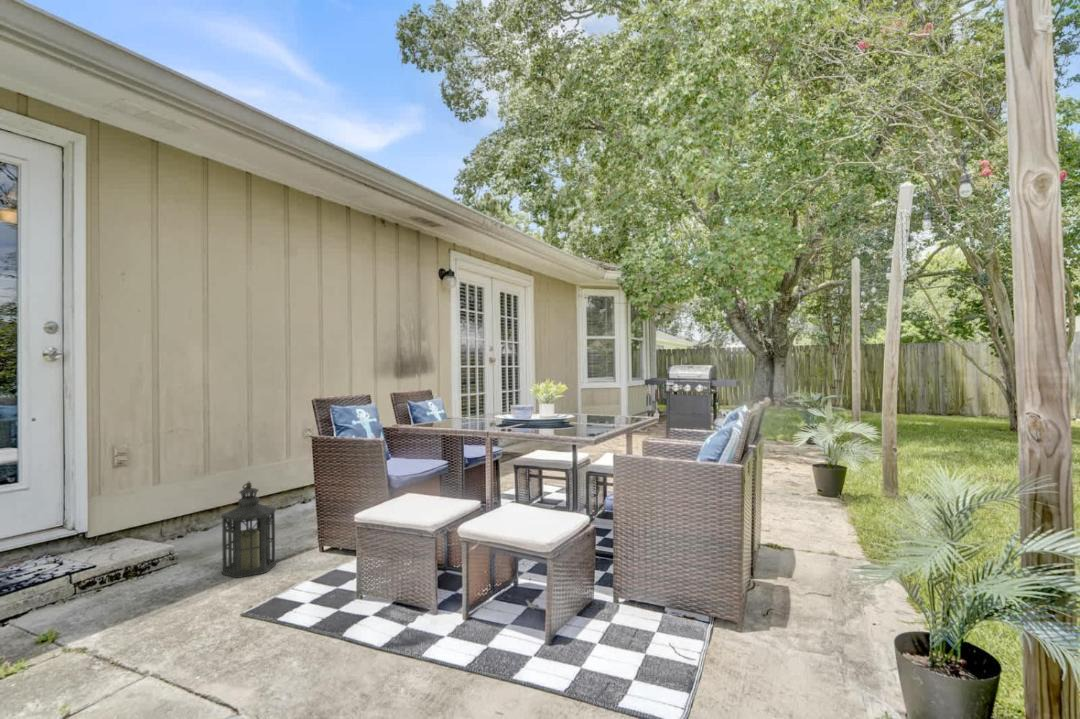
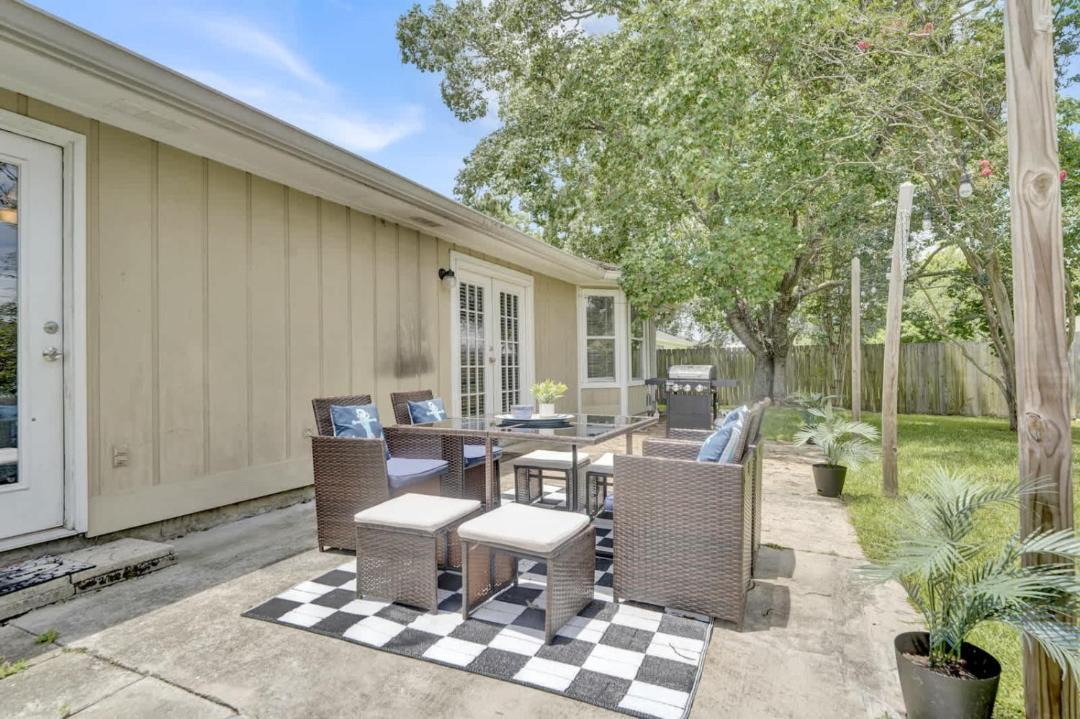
- lantern [220,480,277,579]
